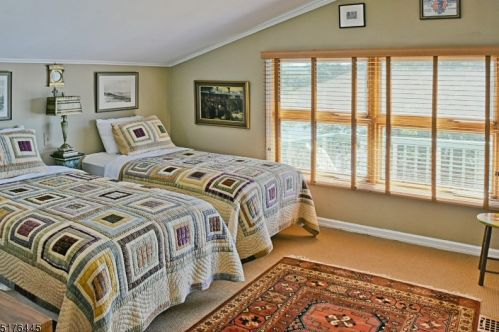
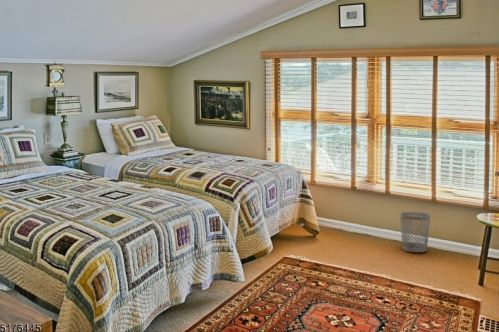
+ wastebasket [399,211,432,253]
